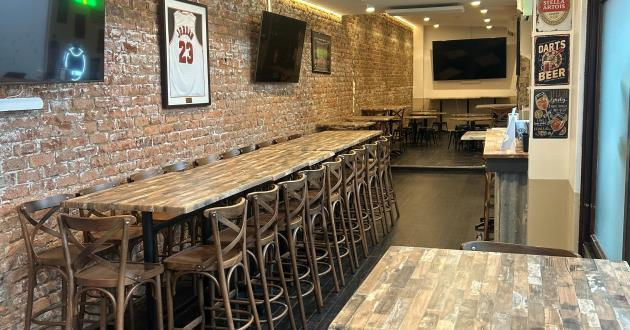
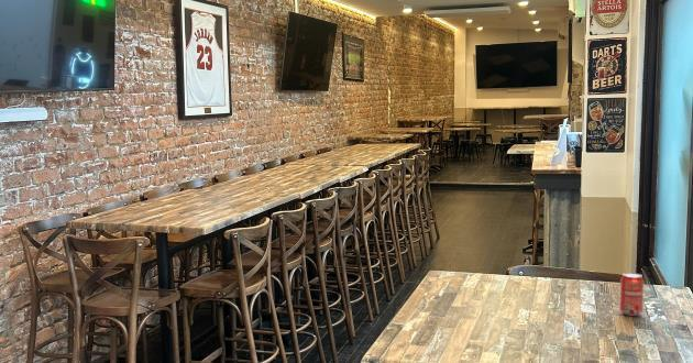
+ beverage can [618,272,645,317]
